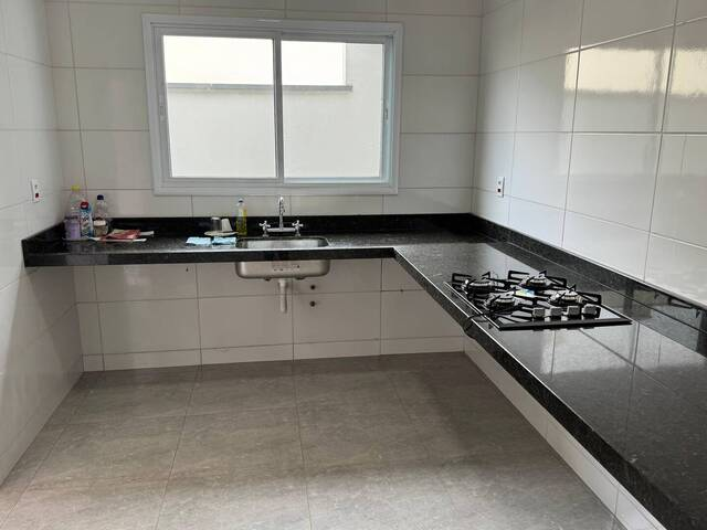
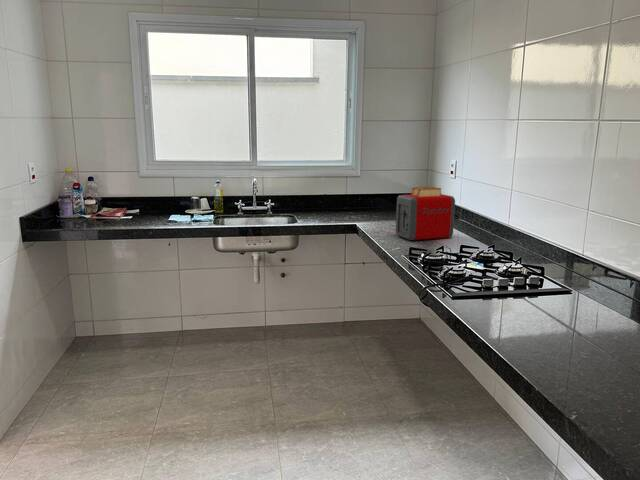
+ toaster [395,186,456,241]
